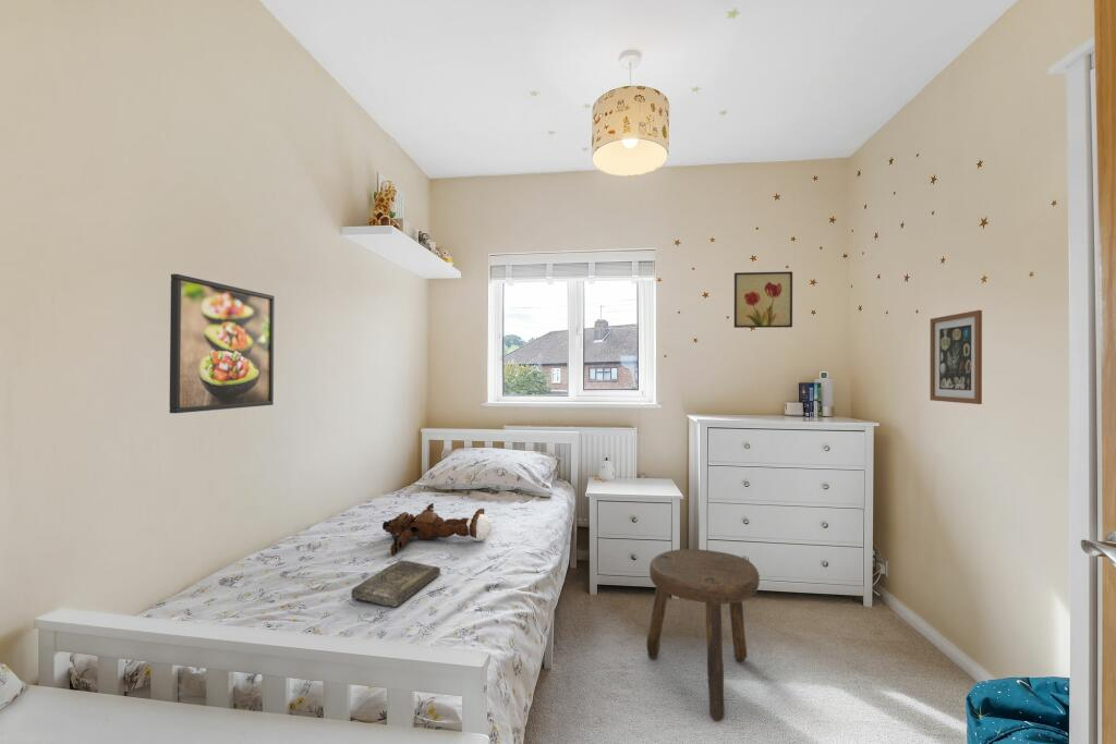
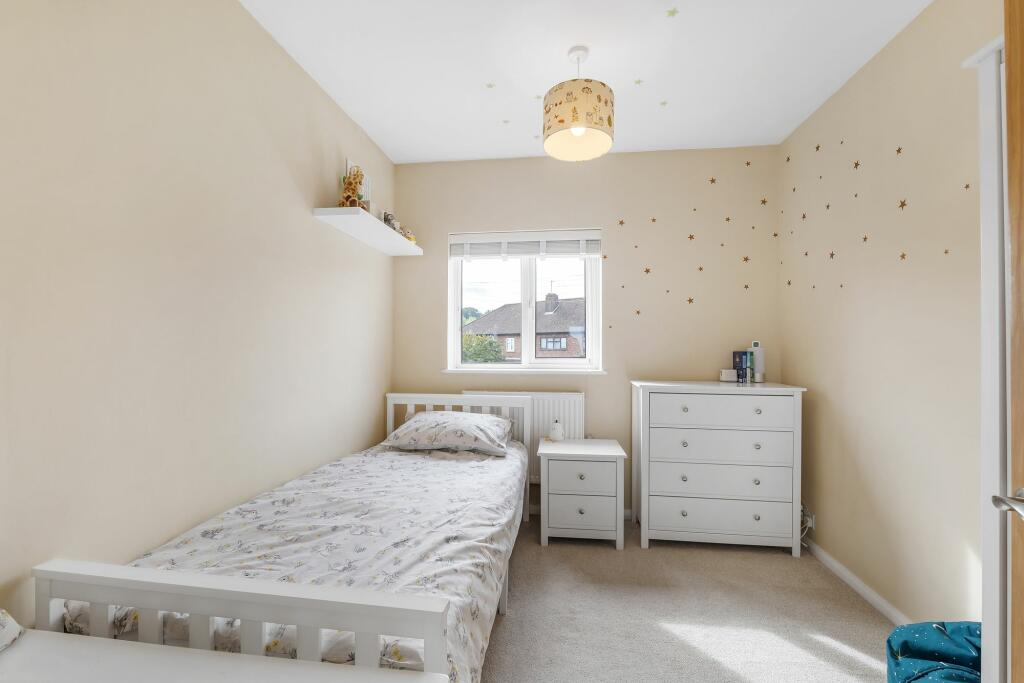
- wall art [733,270,793,329]
- teddy bear [381,502,493,557]
- book [350,559,441,608]
- wall art [929,309,983,405]
- stool [646,548,761,722]
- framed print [169,273,276,414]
